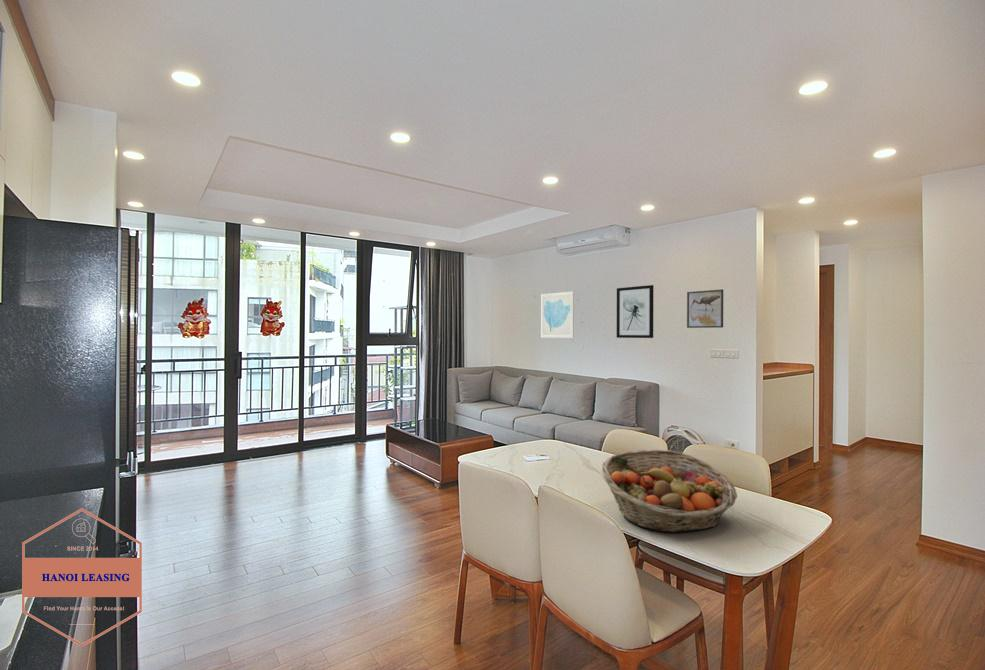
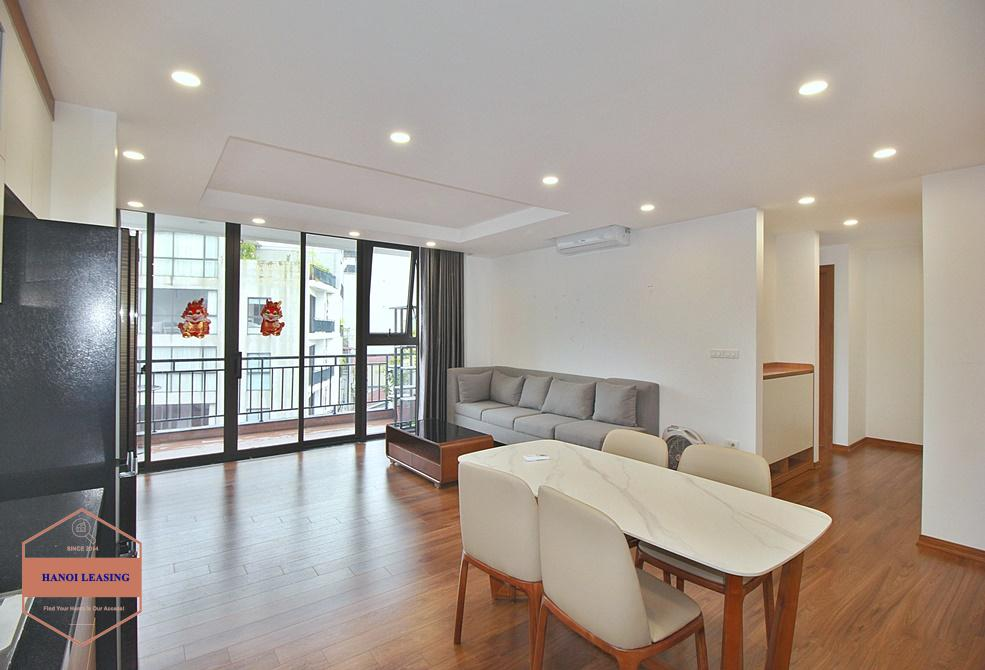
- wall art [616,284,655,339]
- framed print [686,289,724,329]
- wall art [540,290,575,339]
- fruit basket [601,449,738,534]
